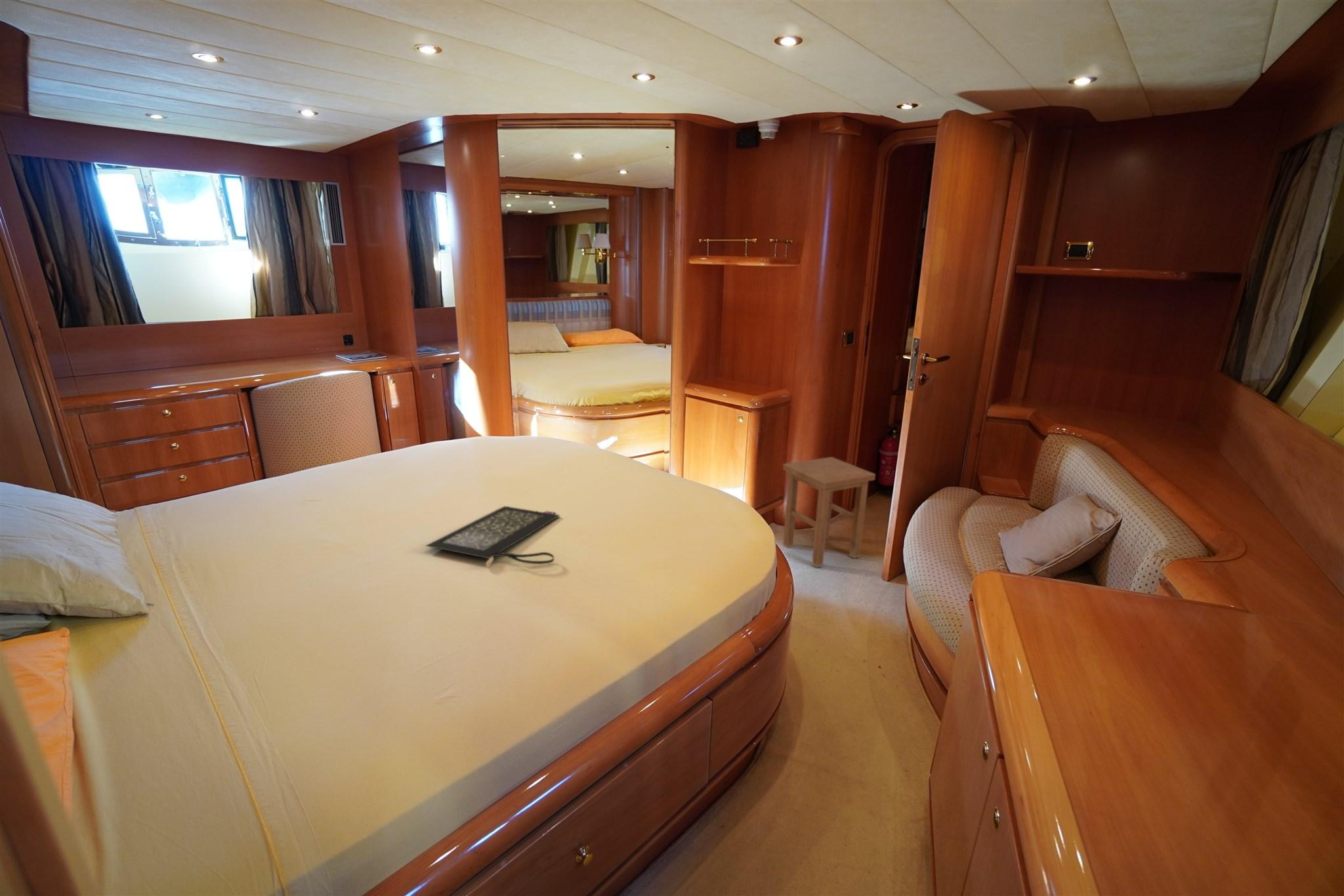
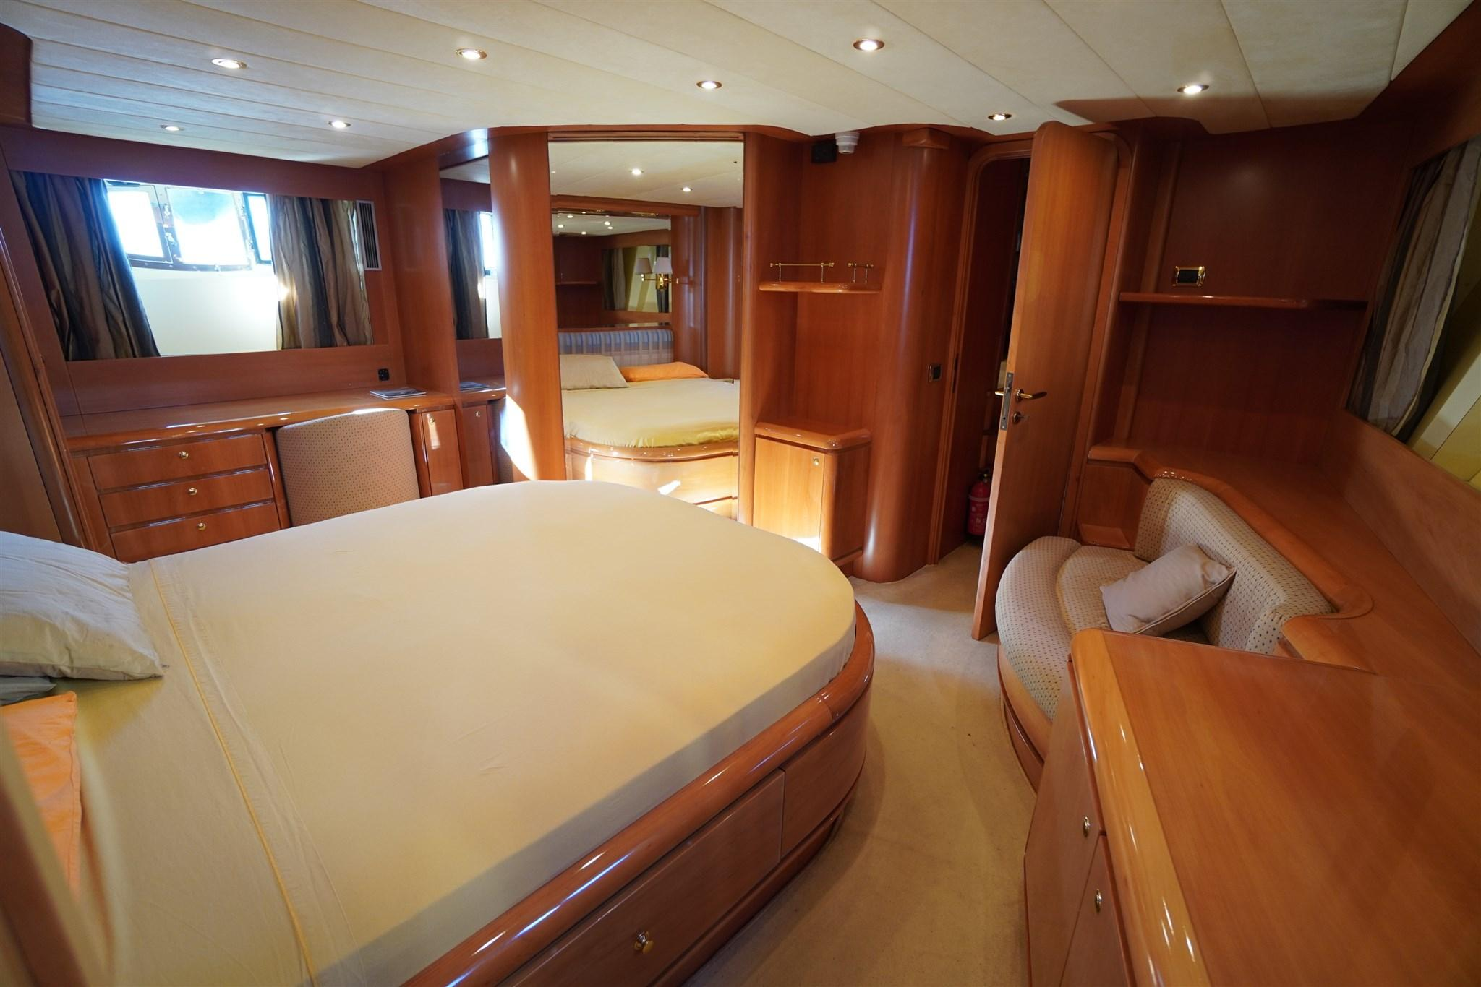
- clutch bag [425,506,560,569]
- stool [782,457,876,568]
